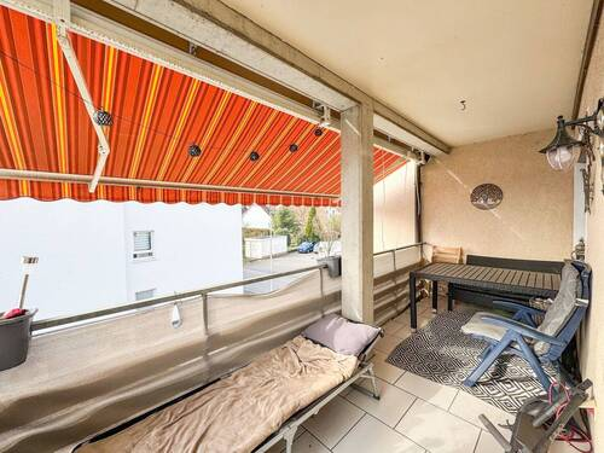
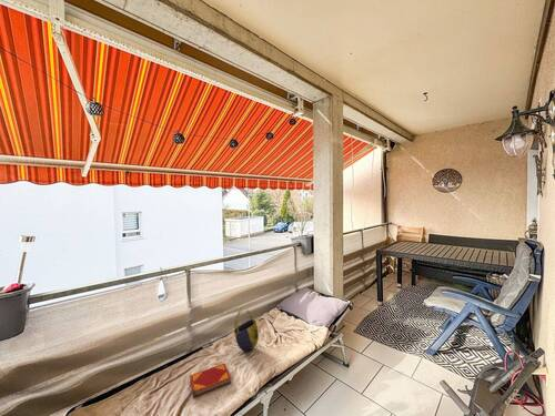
+ tote bag [233,307,260,353]
+ hardback book [189,362,232,398]
